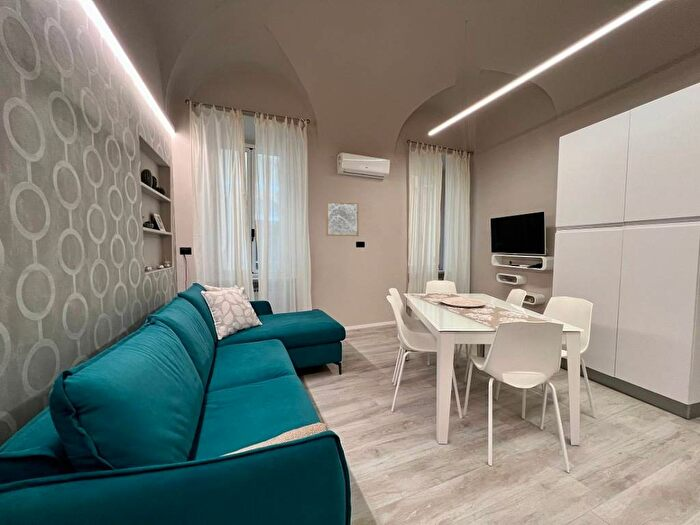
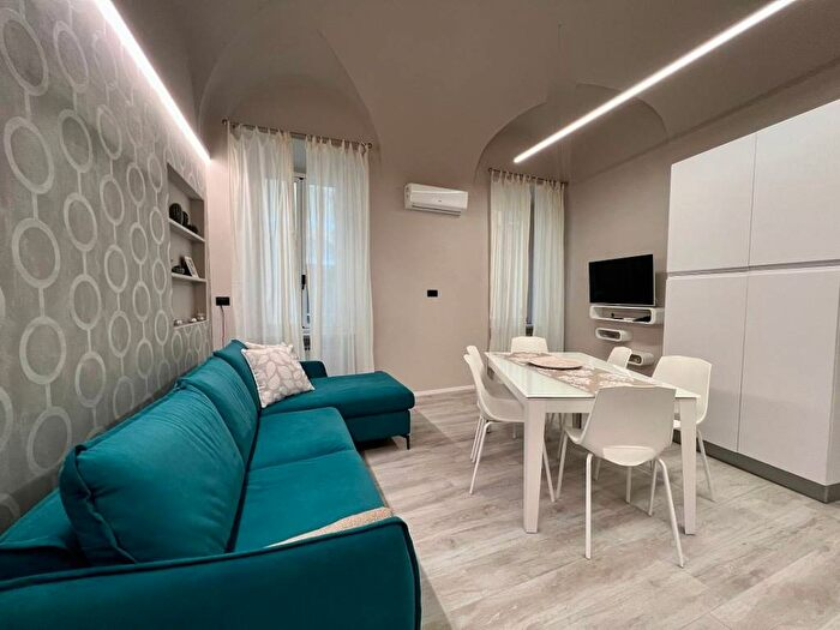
- wall art [325,200,360,237]
